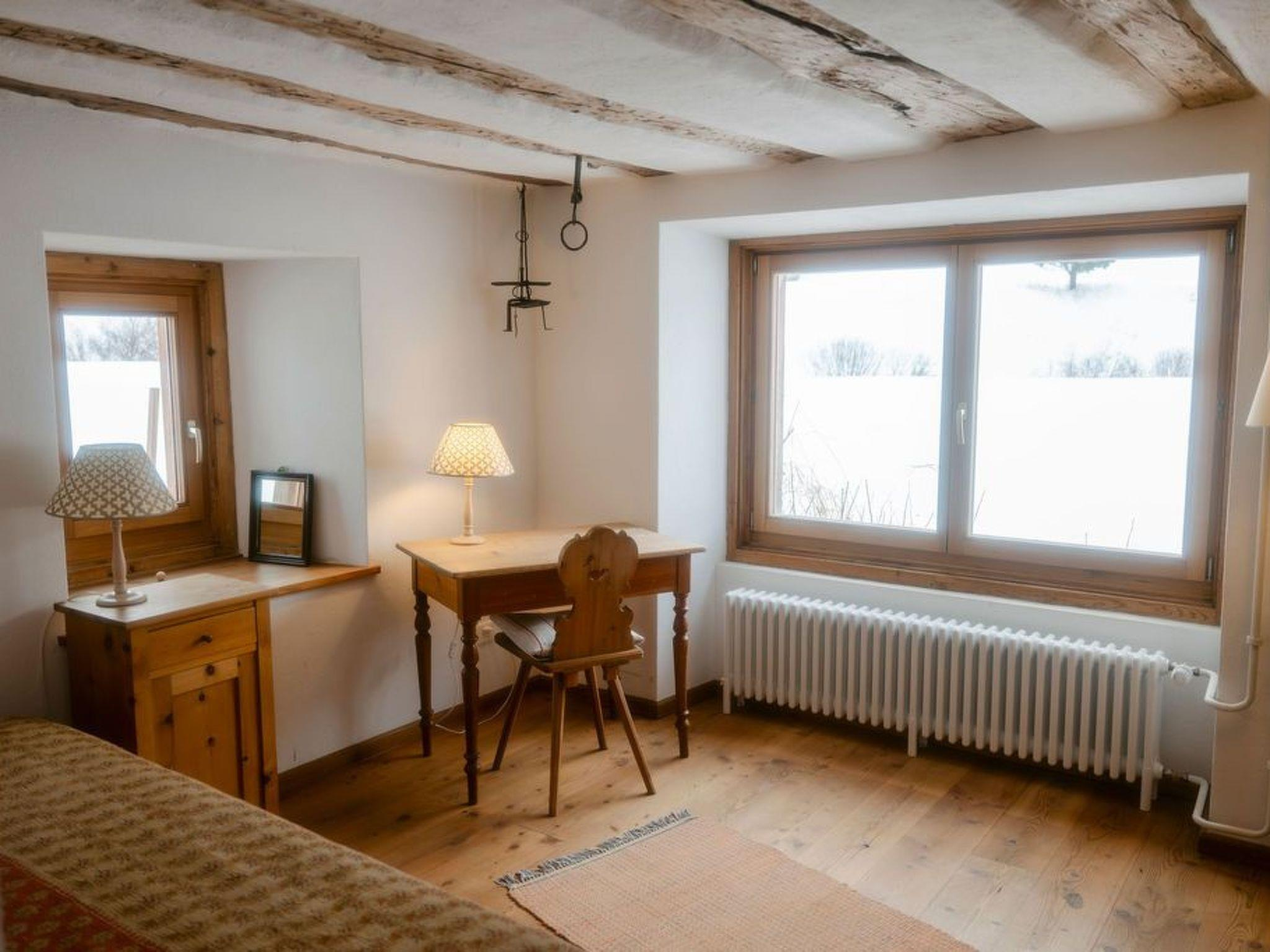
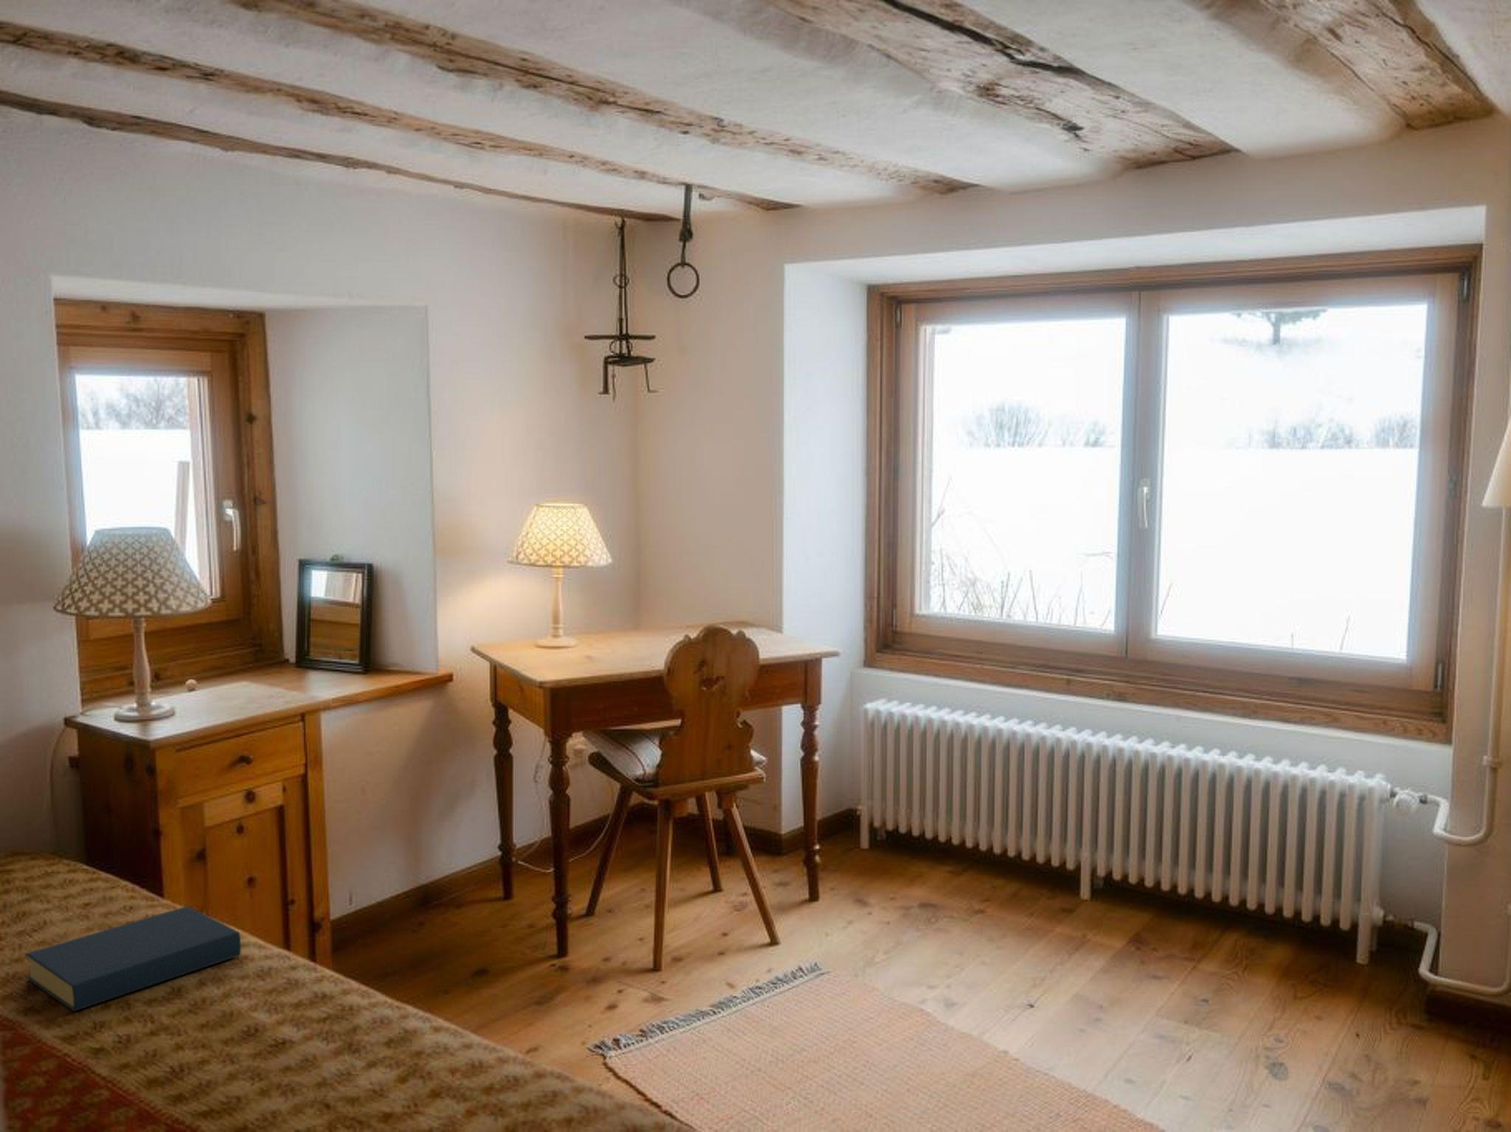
+ hardback book [24,905,242,1012]
